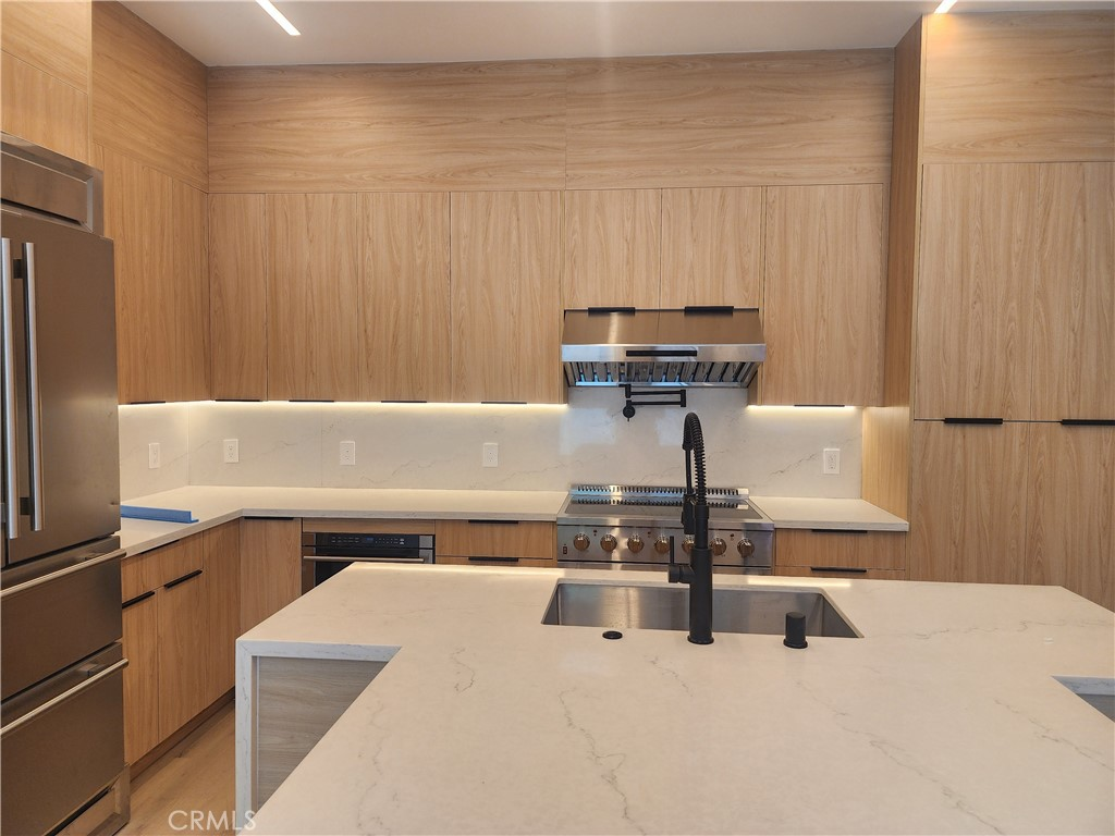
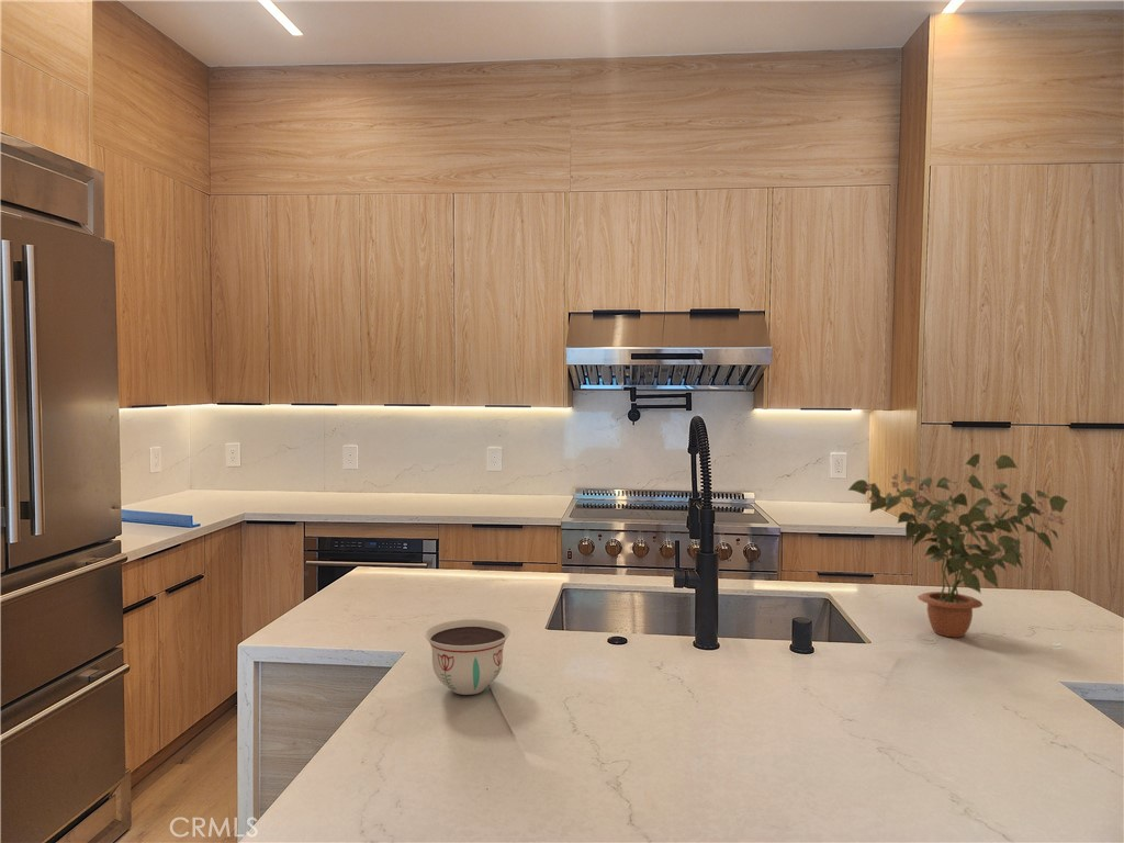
+ bowl [424,618,512,696]
+ potted plant [846,452,1069,638]
